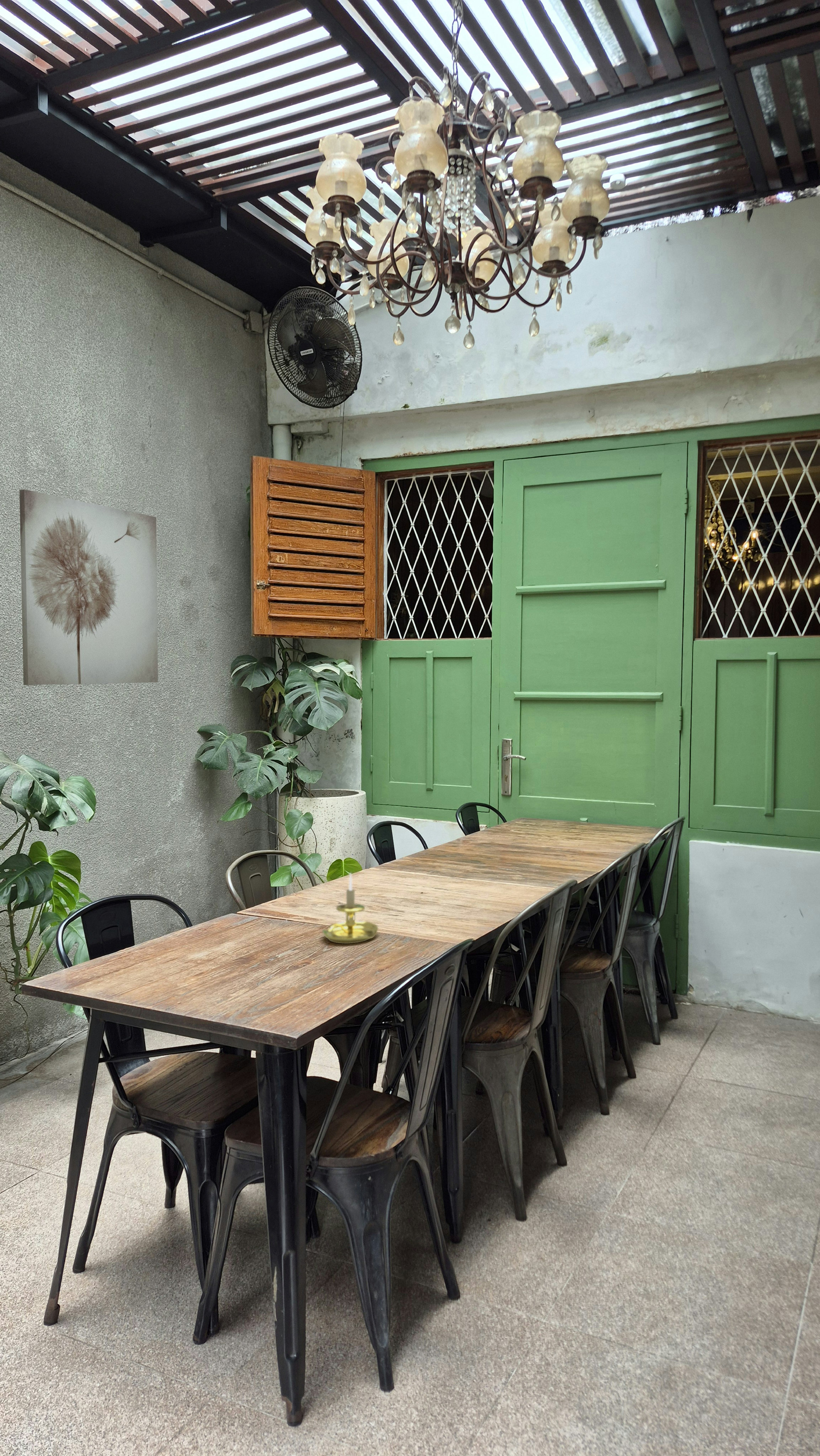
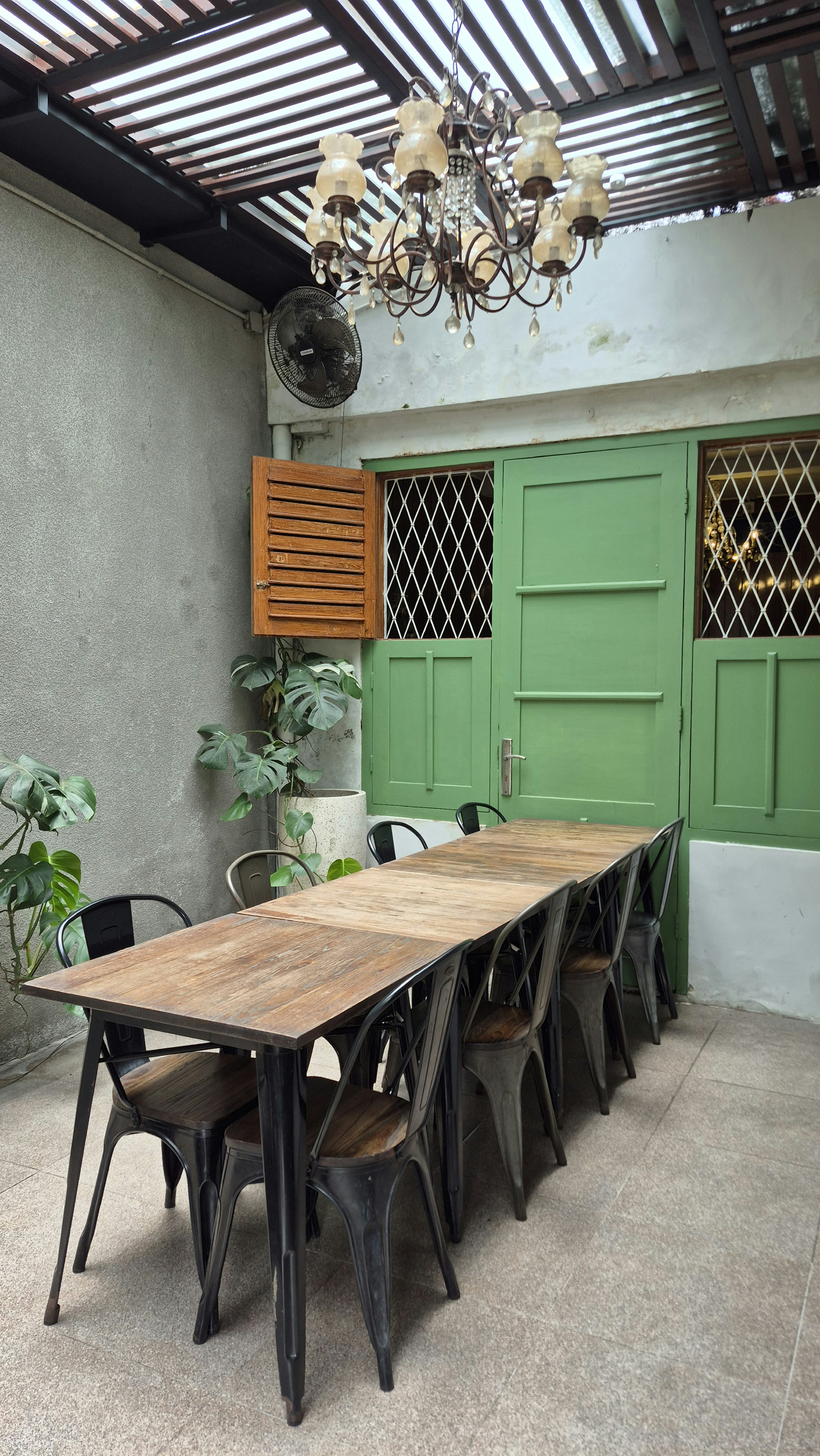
- wall art [19,489,158,685]
- candle holder [322,873,379,944]
